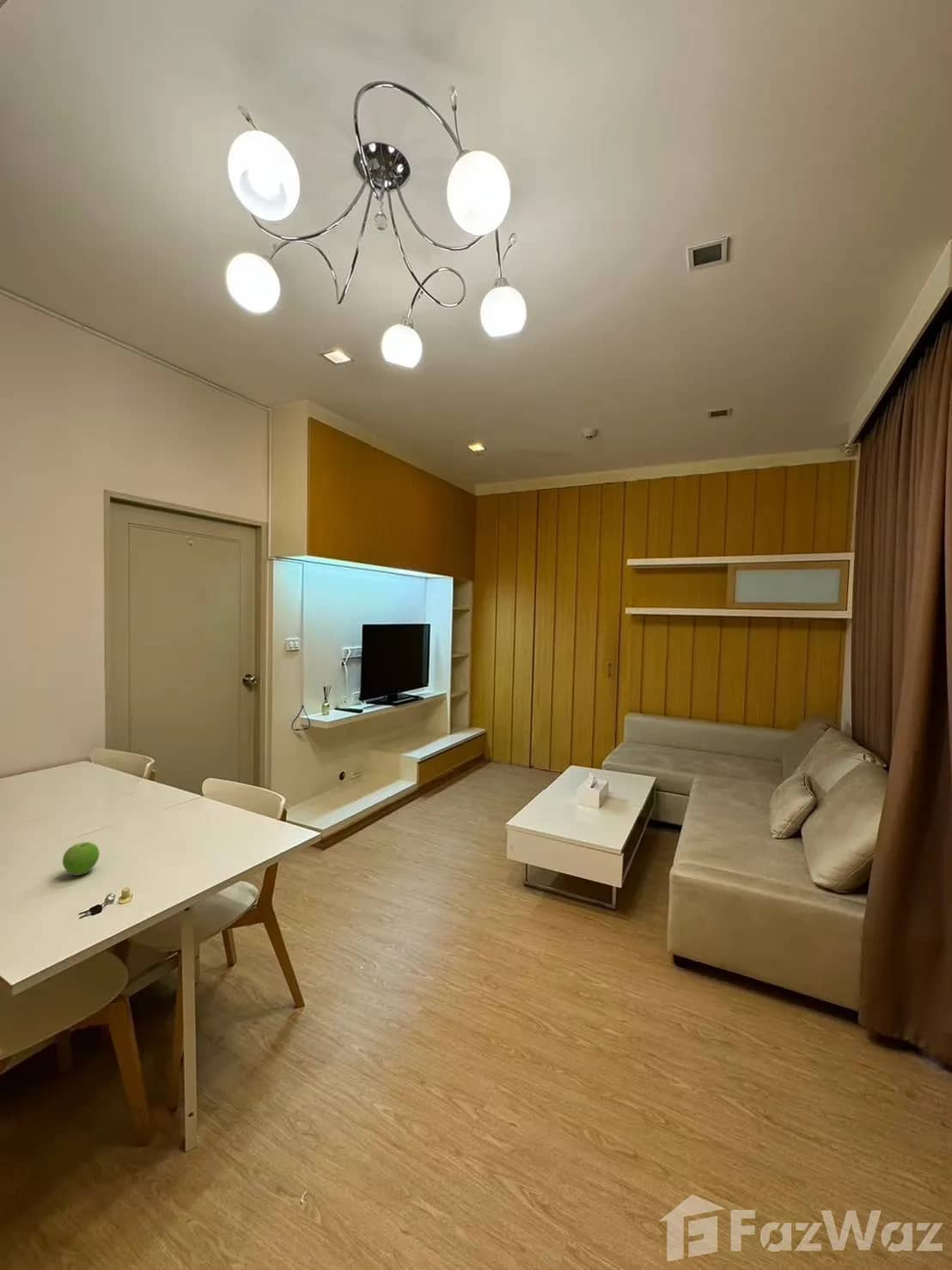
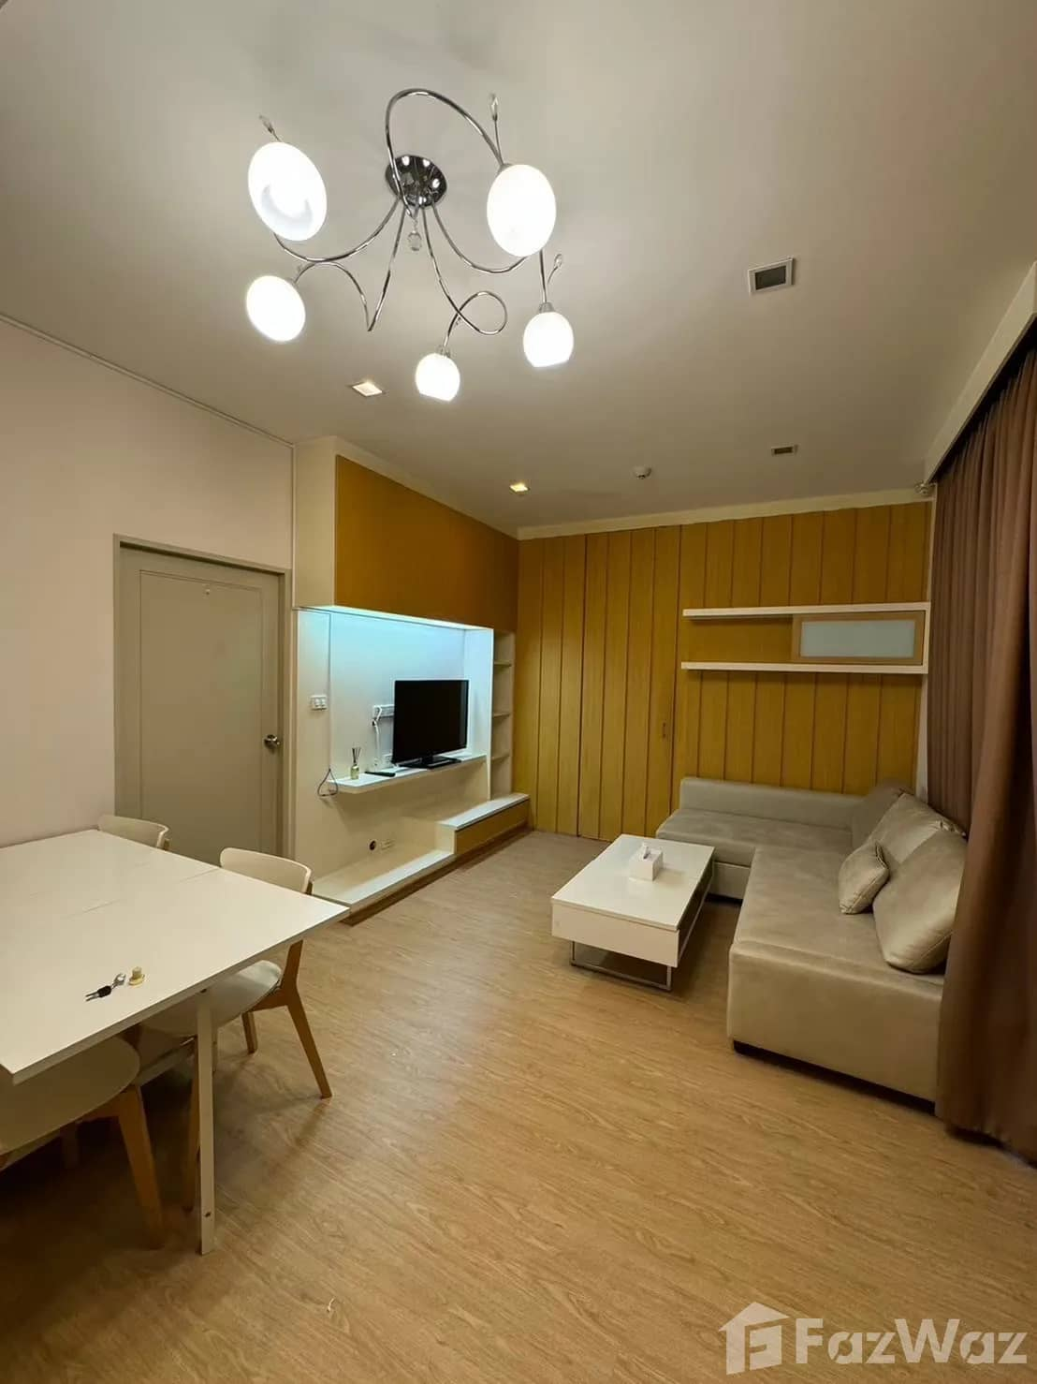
- fruit [62,841,101,876]
